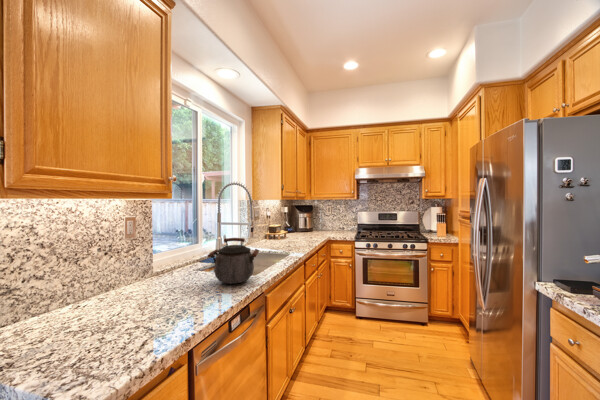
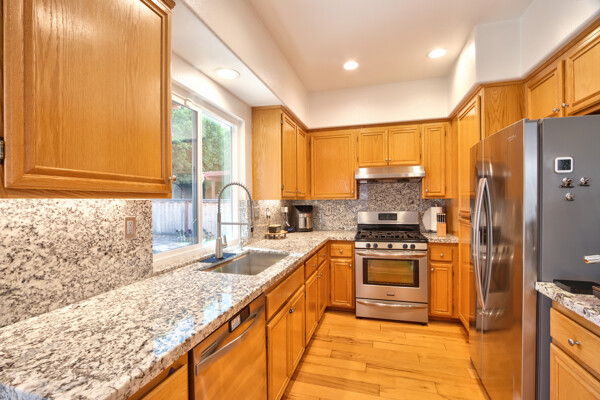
- kettle [207,237,260,285]
